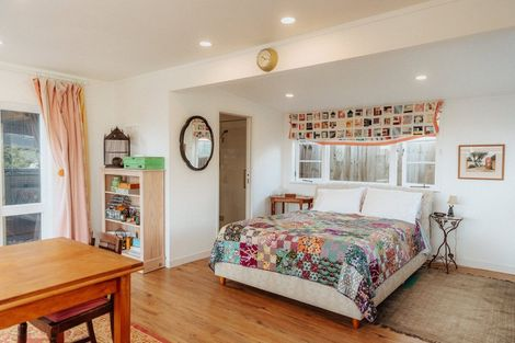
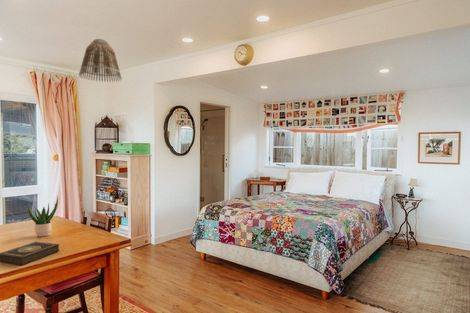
+ potted plant [27,195,59,238]
+ lamp shade [78,38,123,83]
+ book [0,241,61,266]
